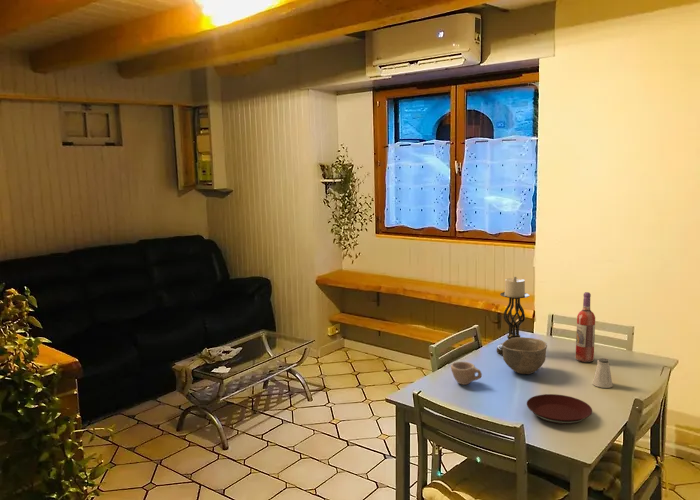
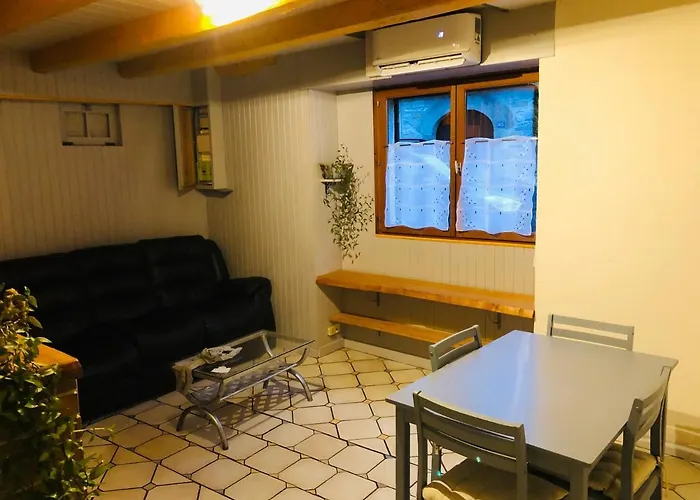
- bowl [501,336,548,375]
- saltshaker [592,357,613,389]
- plate [526,393,593,425]
- cup [450,361,483,386]
- candle holder [496,276,530,356]
- wine bottle [575,291,596,363]
